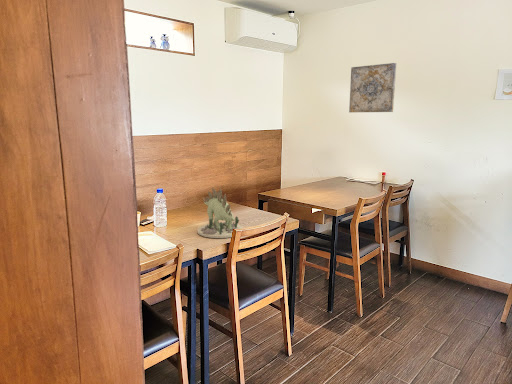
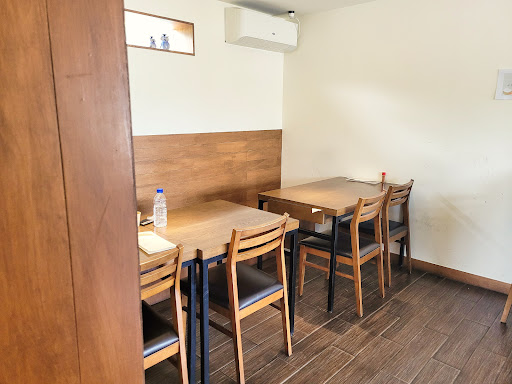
- wall art [348,62,397,113]
- toy dinosaur [196,187,244,239]
